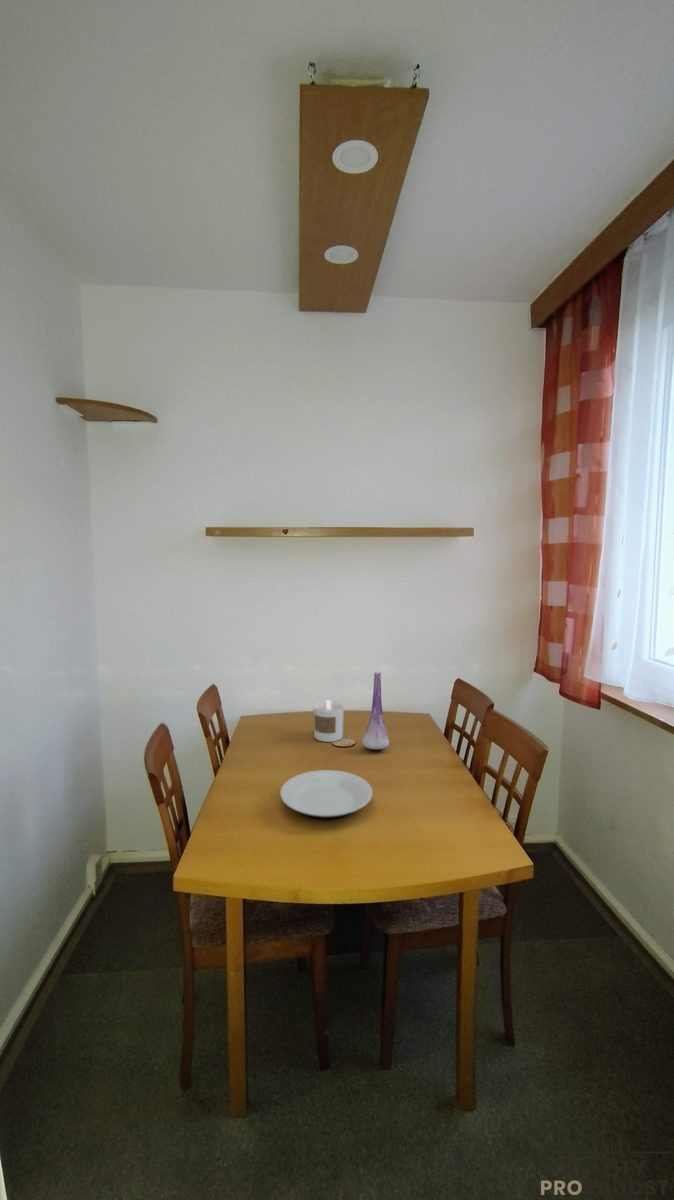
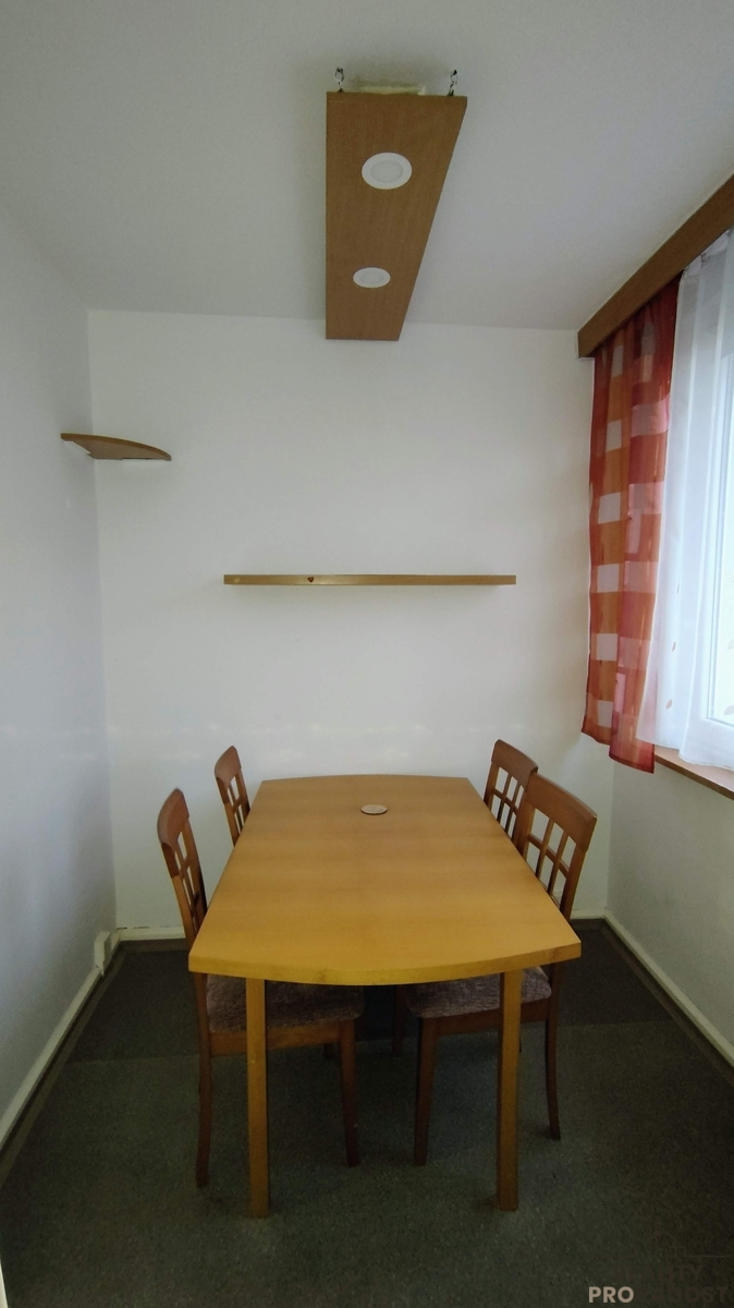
- candle [312,699,345,743]
- vase [361,671,390,751]
- plate [279,769,374,820]
